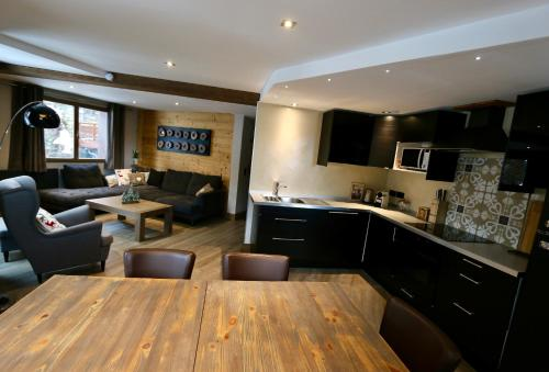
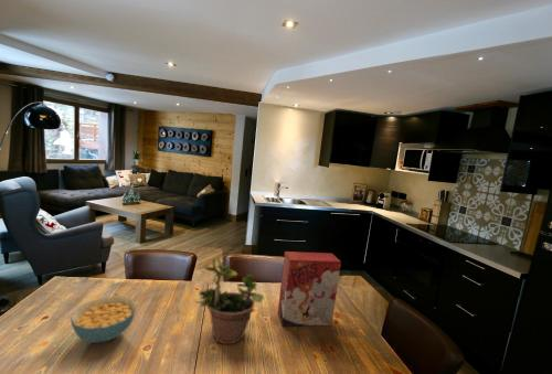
+ cereal bowl [70,296,138,344]
+ cereal box [276,250,342,328]
+ potted plant [194,256,265,345]
